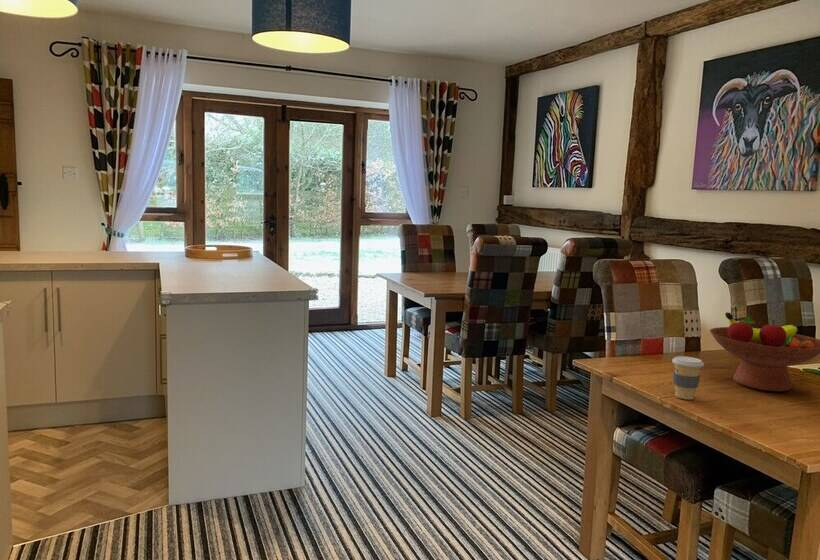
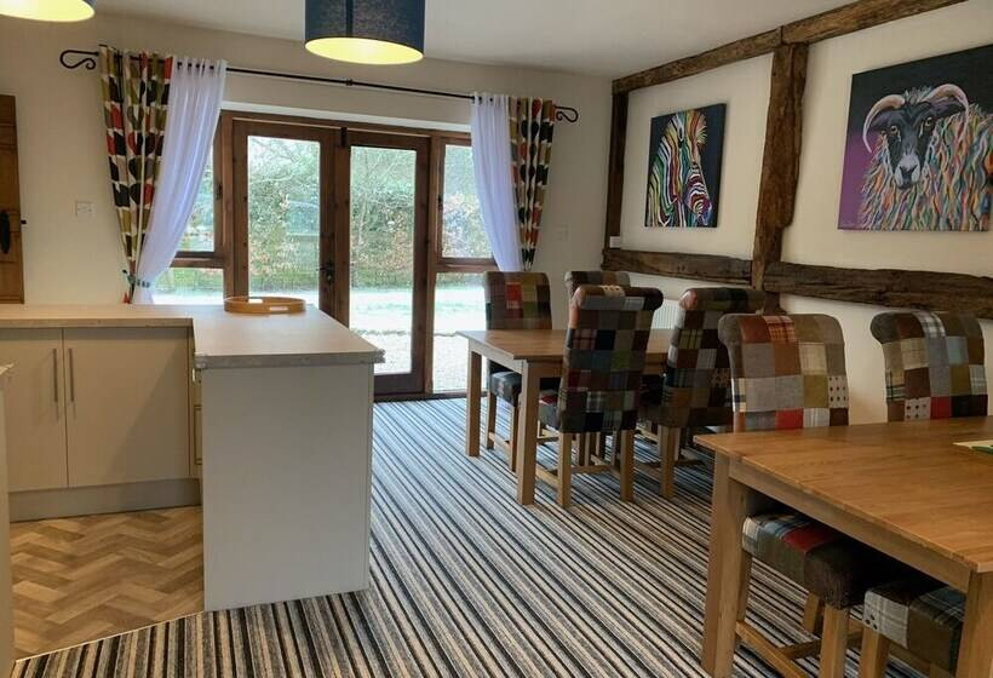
- coffee cup [671,355,705,400]
- fruit bowl [709,311,820,392]
